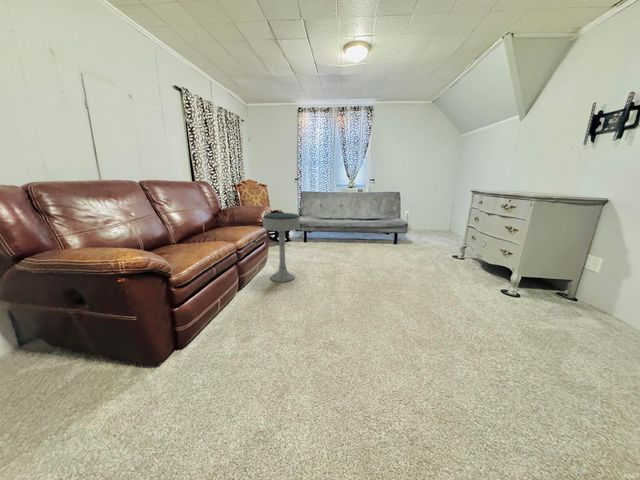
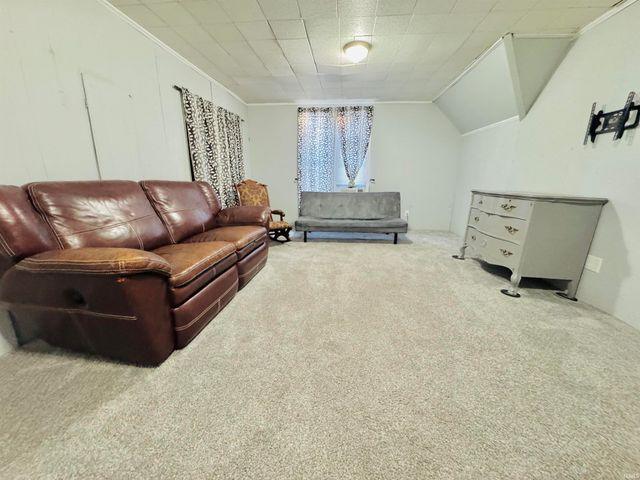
- stool [262,212,301,283]
